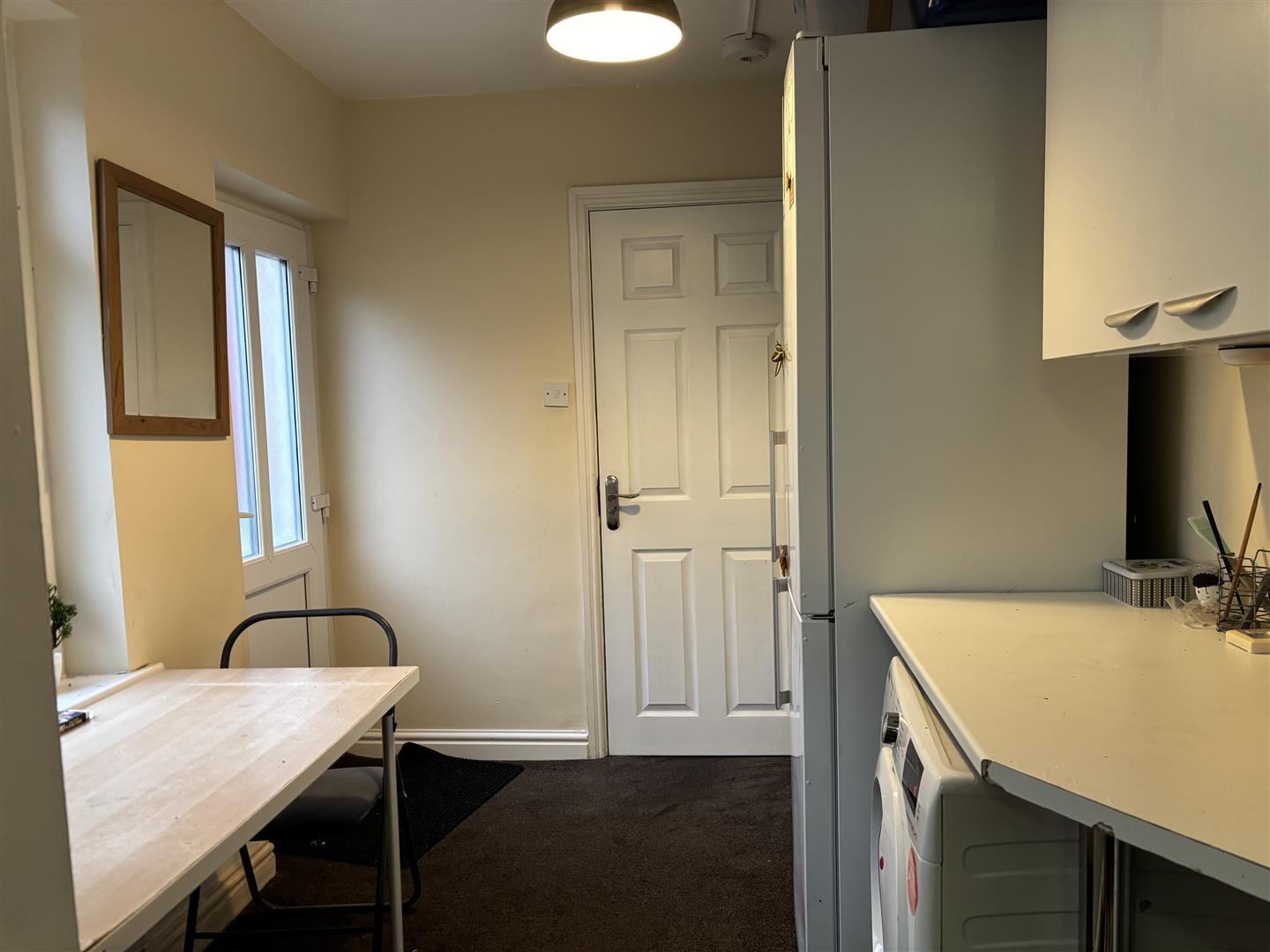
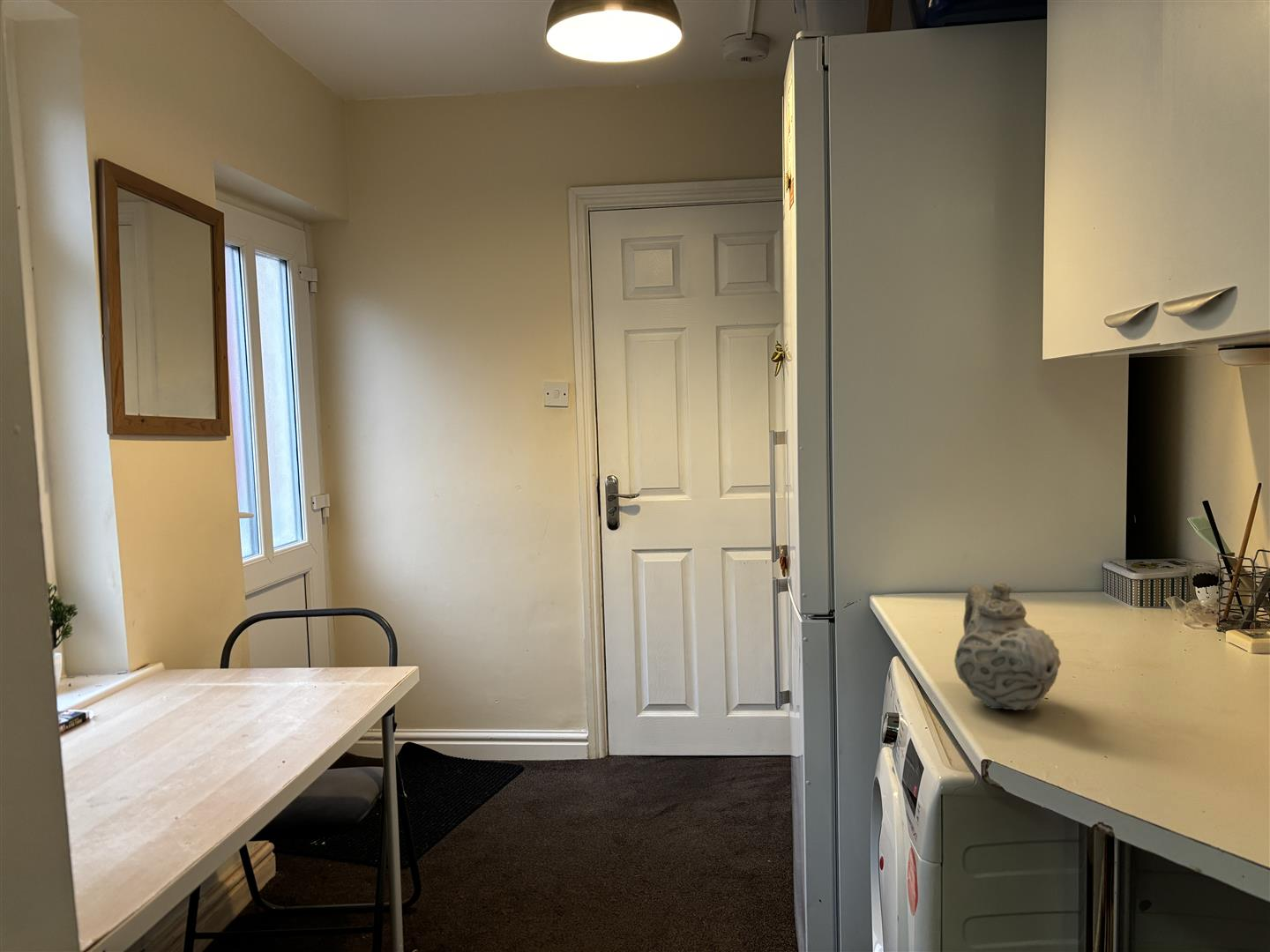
+ teapot [953,580,1062,711]
